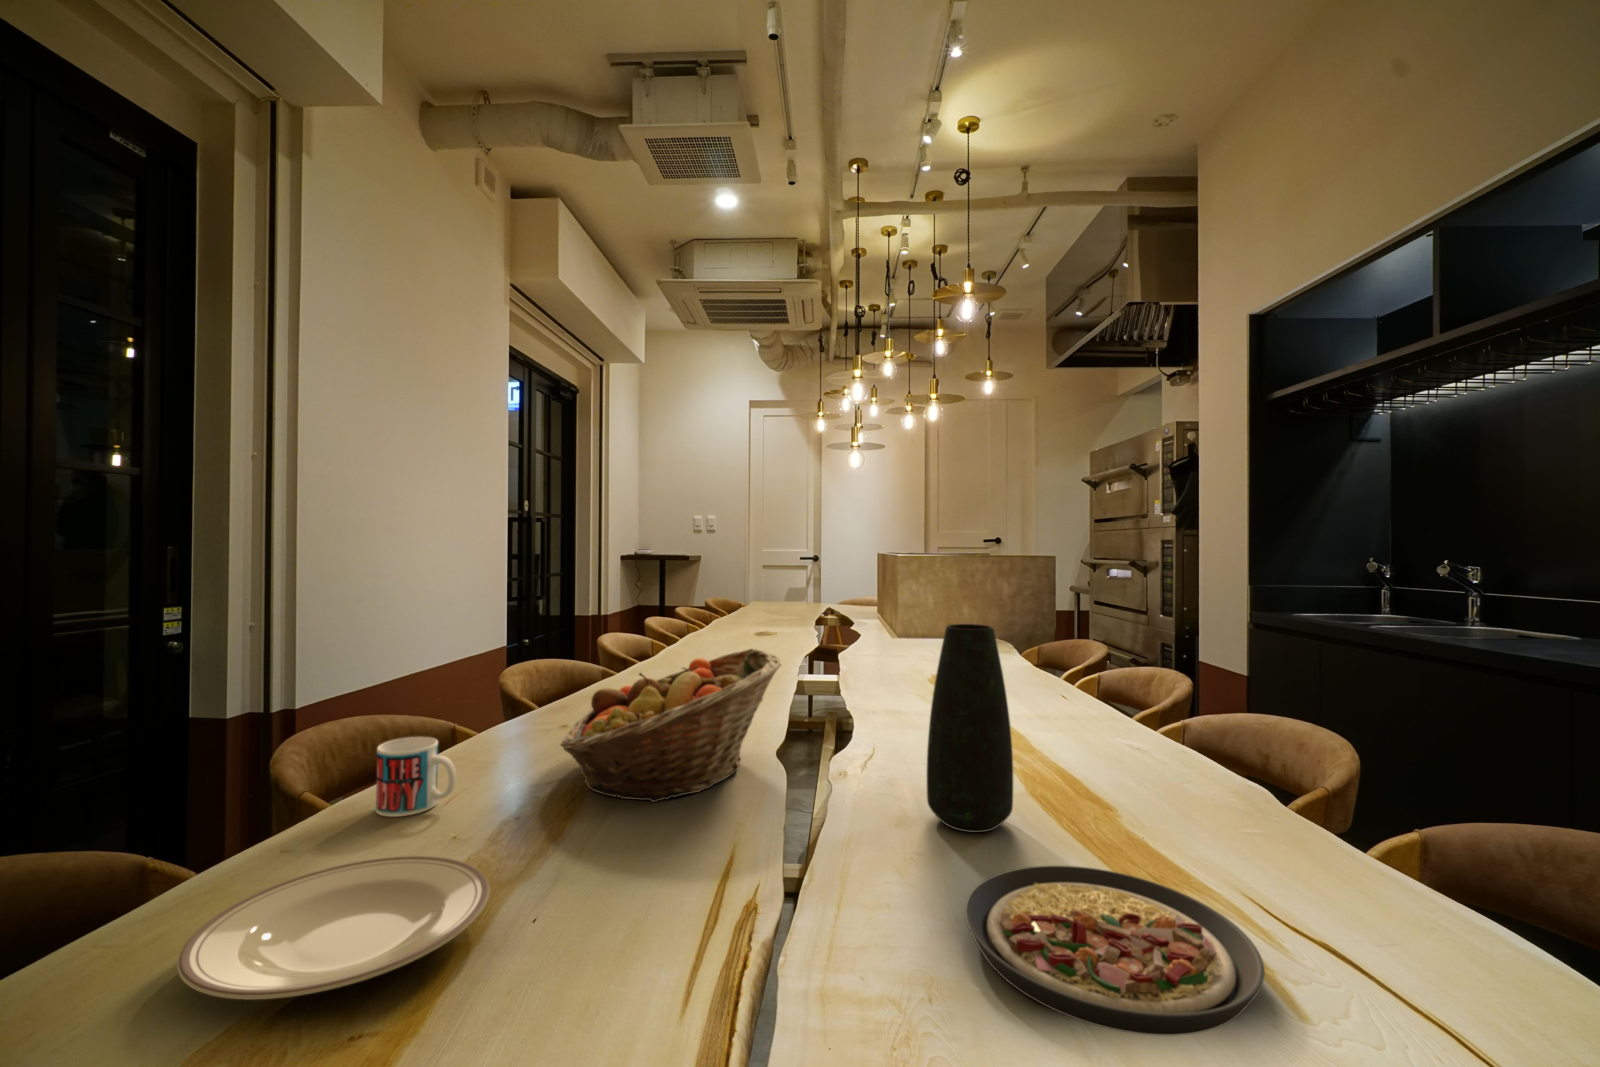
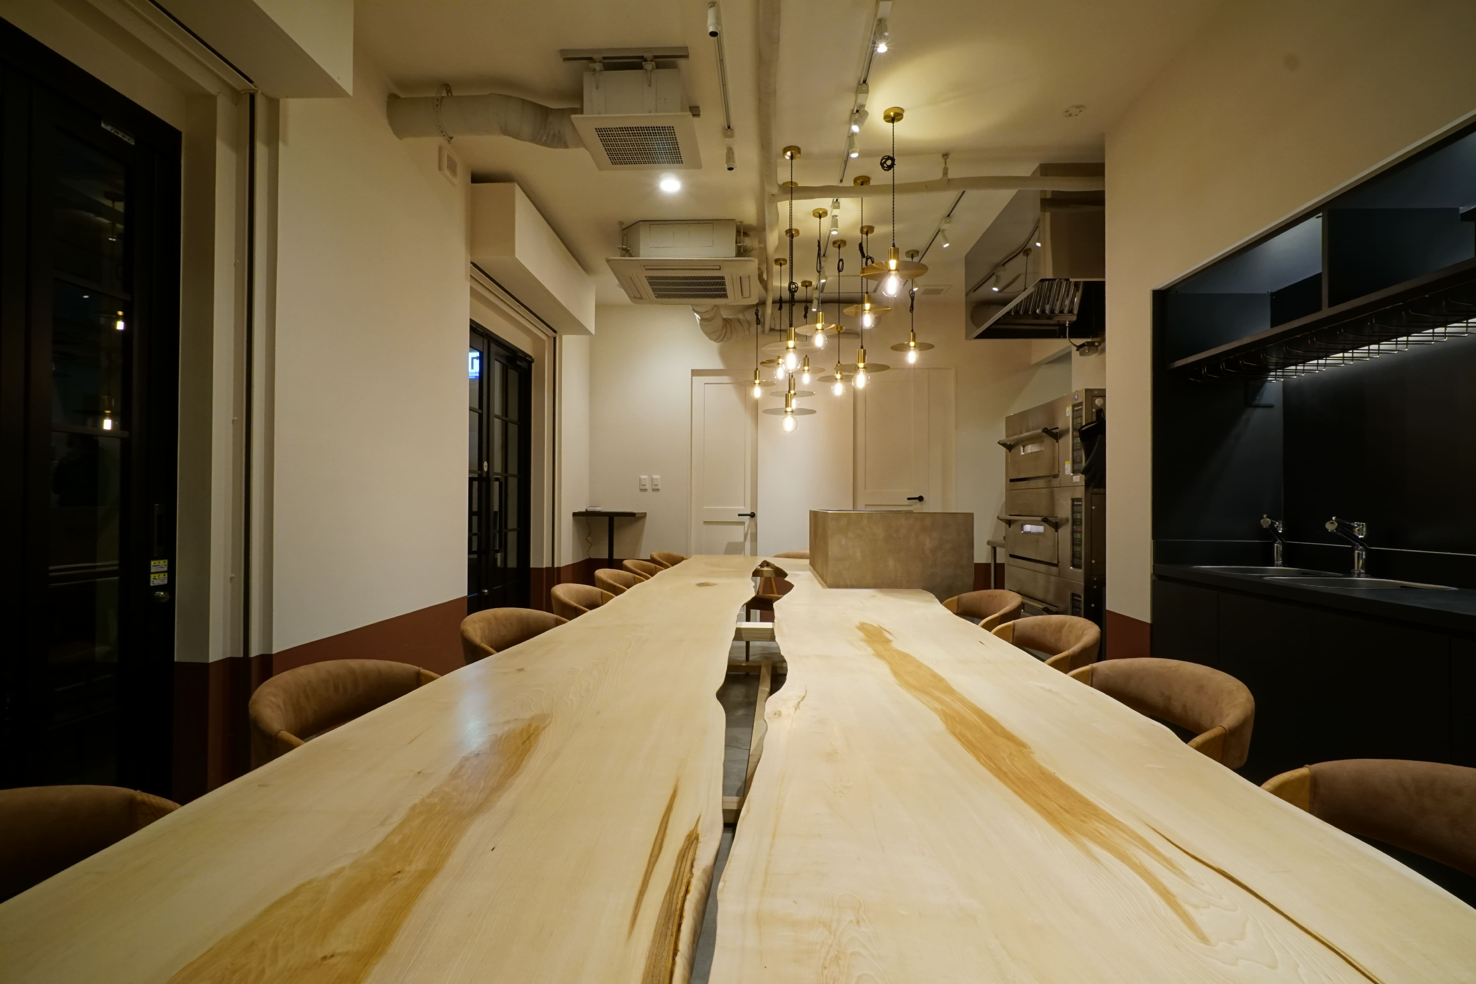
- plate [964,865,1265,1036]
- vase [926,624,1013,832]
- mug [376,736,457,817]
- fruit basket [560,648,782,803]
- plate [177,856,490,1000]
